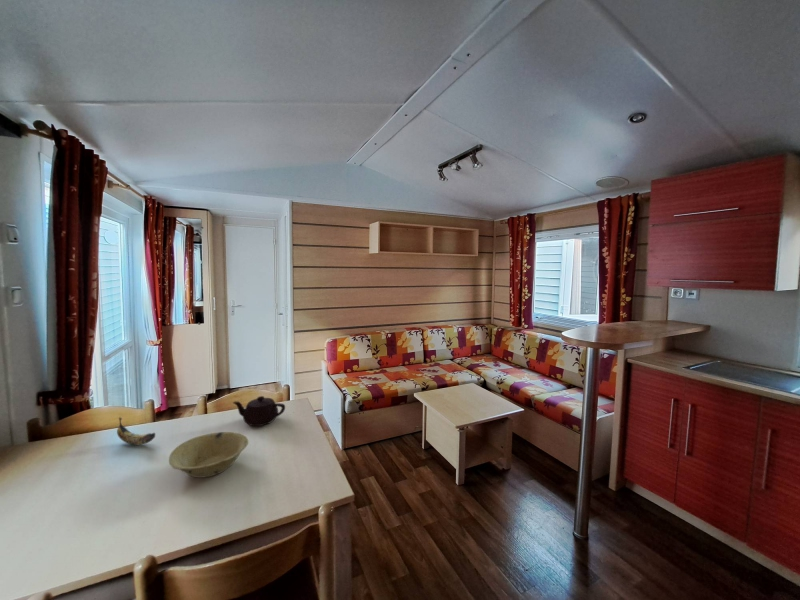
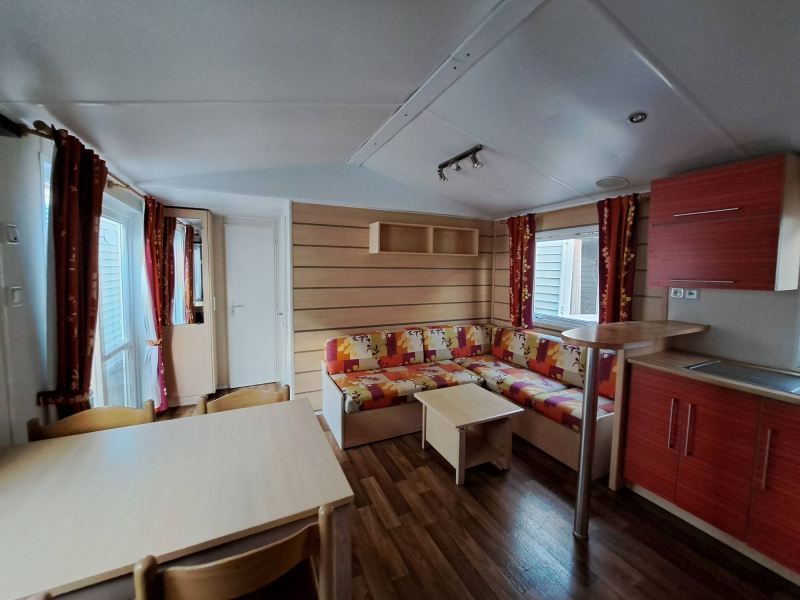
- banana [116,416,156,446]
- teapot [232,395,286,427]
- bowl [168,431,249,479]
